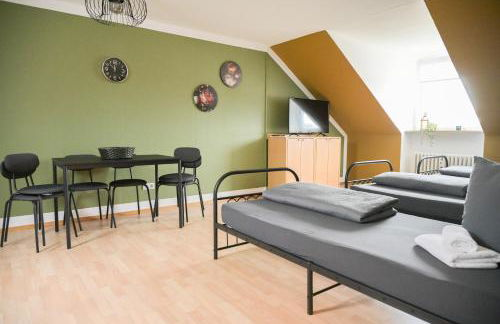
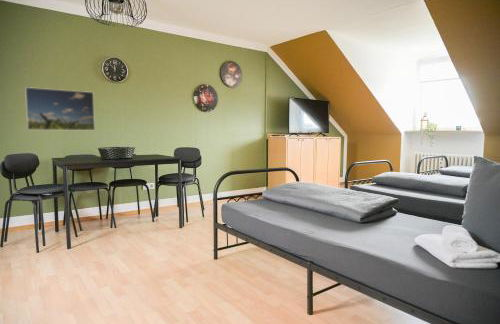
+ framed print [24,86,96,131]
